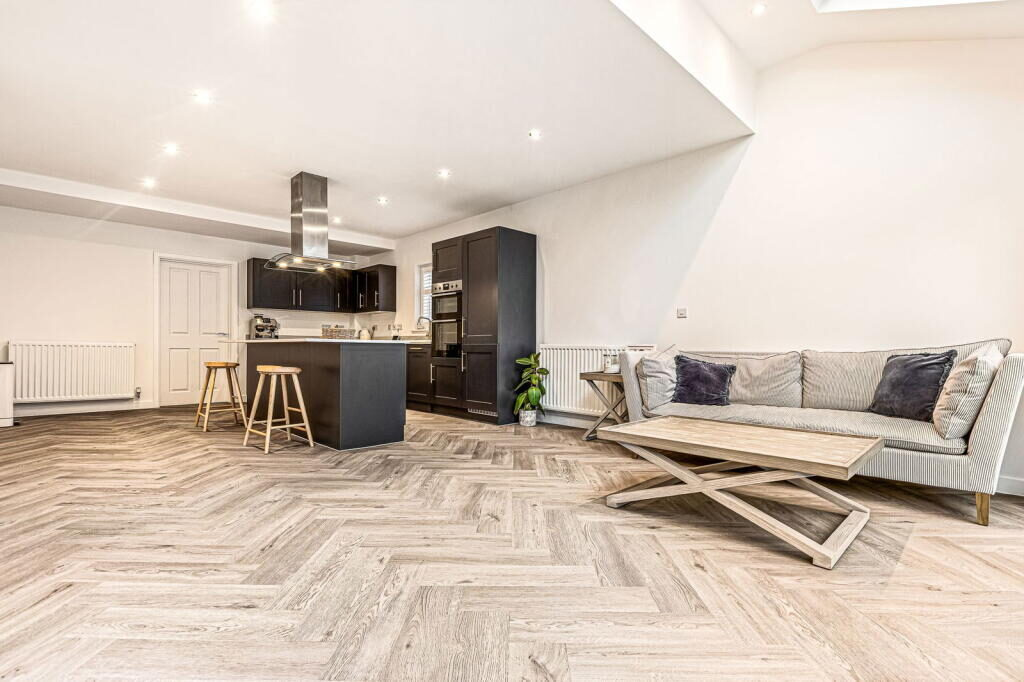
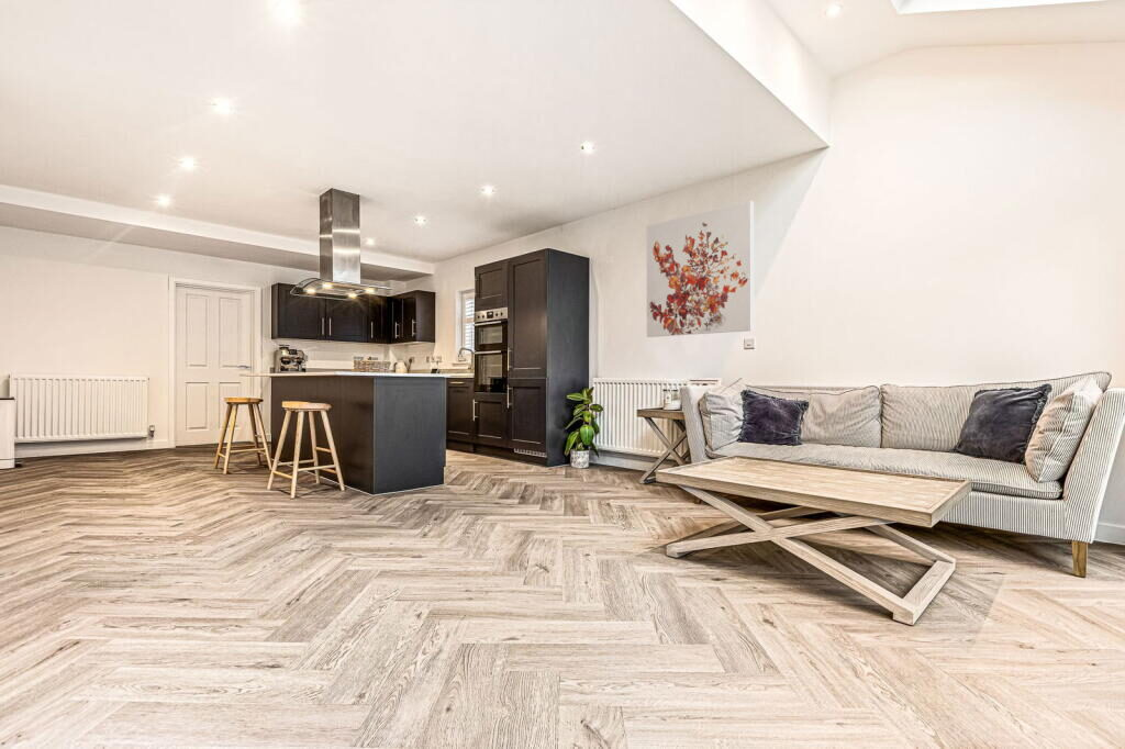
+ wall art [646,200,755,338]
